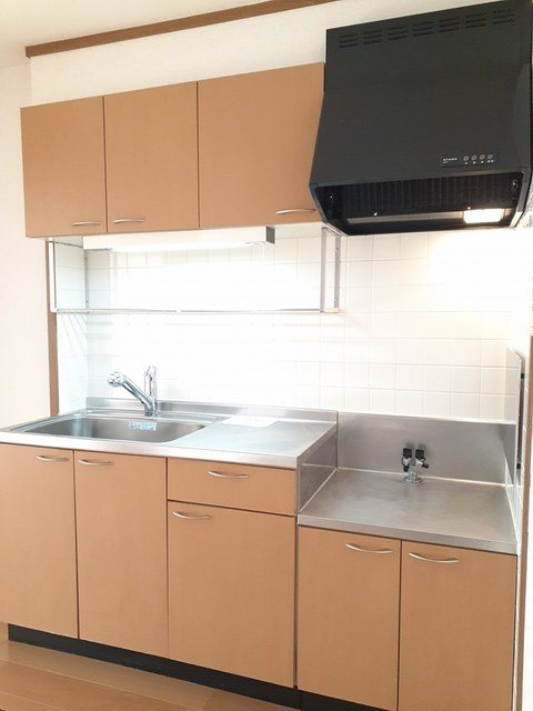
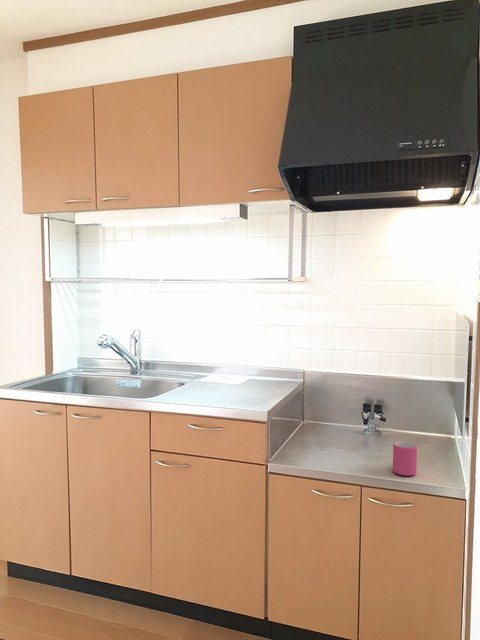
+ mug [392,440,418,477]
